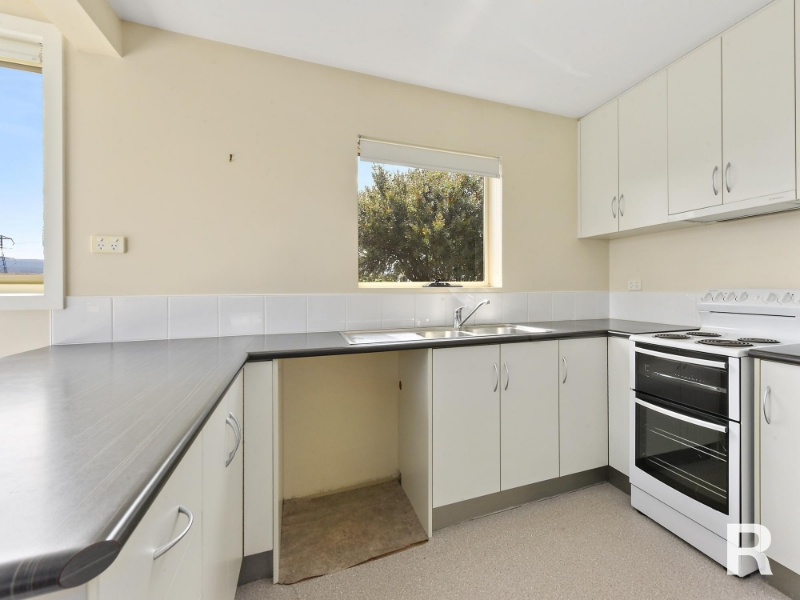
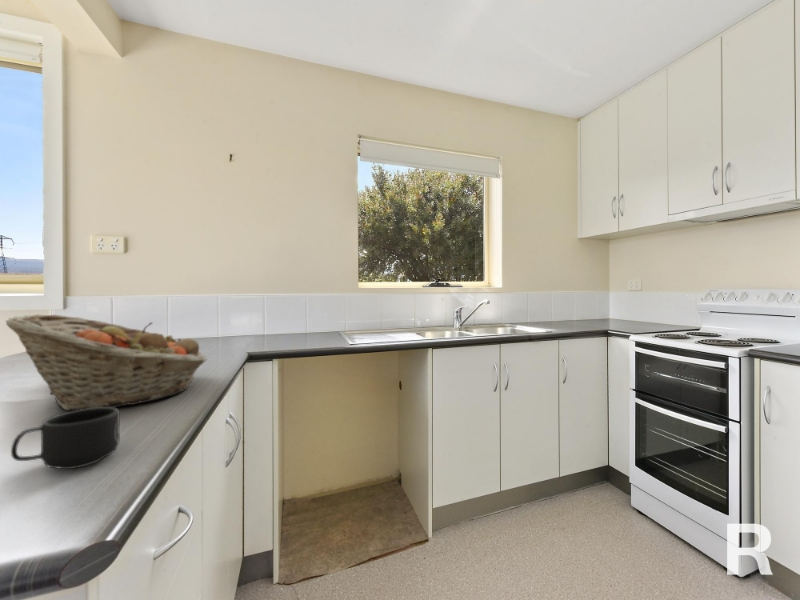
+ fruit basket [5,313,208,412]
+ mug [10,407,121,470]
